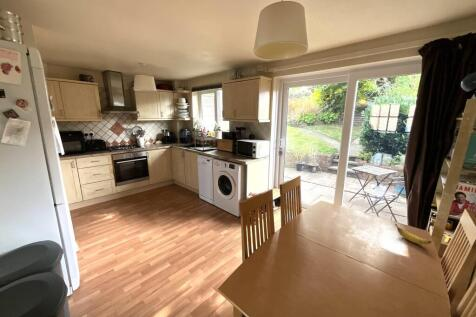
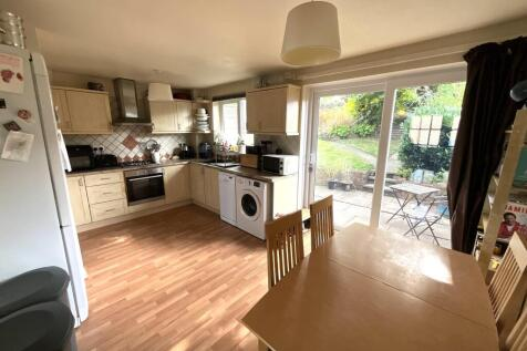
- banana [394,223,432,245]
